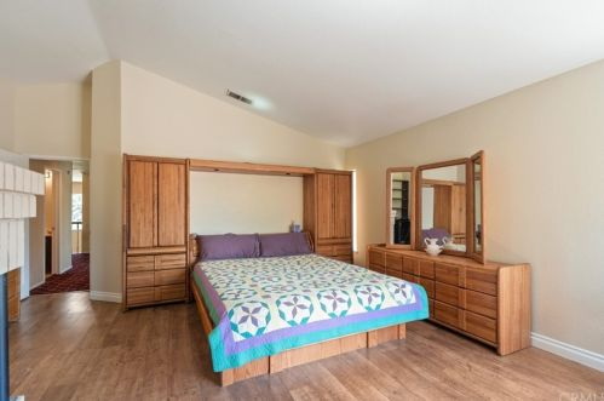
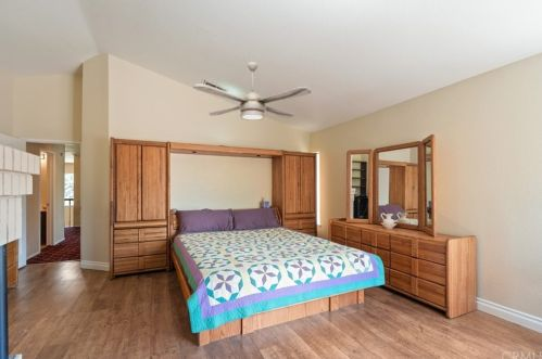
+ ceiling fan [192,61,312,121]
